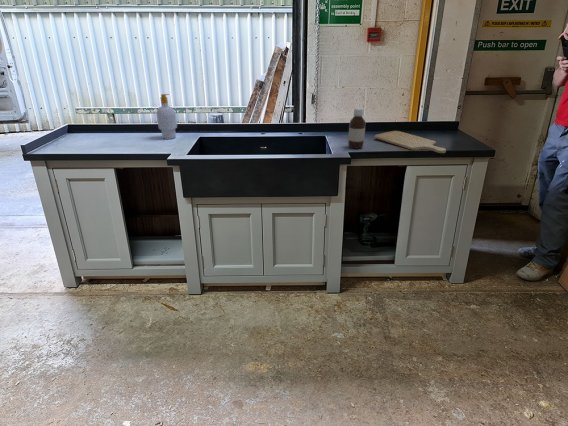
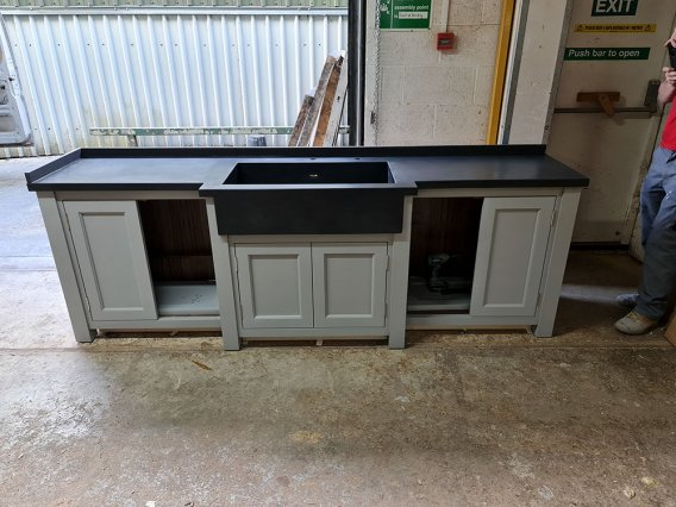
- soap bottle [156,93,178,140]
- bottle [347,107,366,150]
- chopping board [374,130,447,154]
